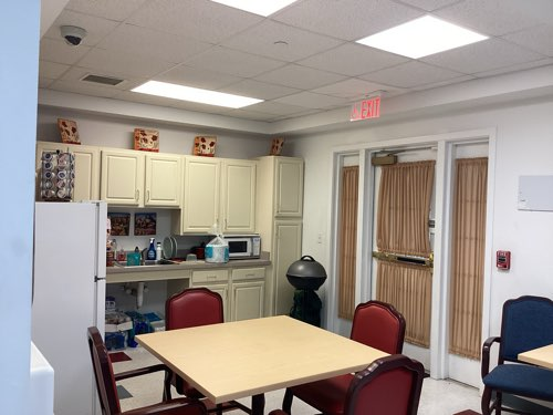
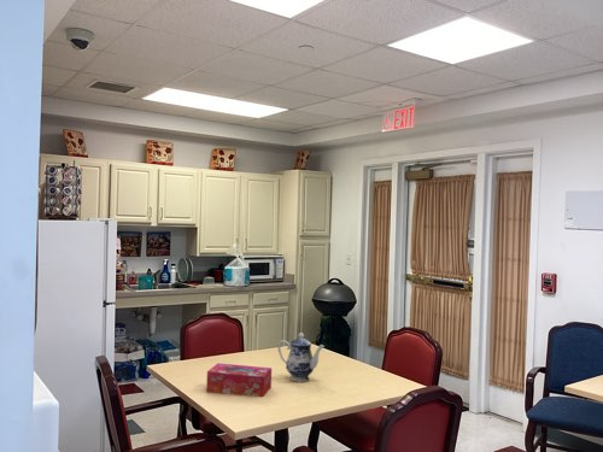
+ teapot [276,331,326,383]
+ tissue box [205,362,273,398]
